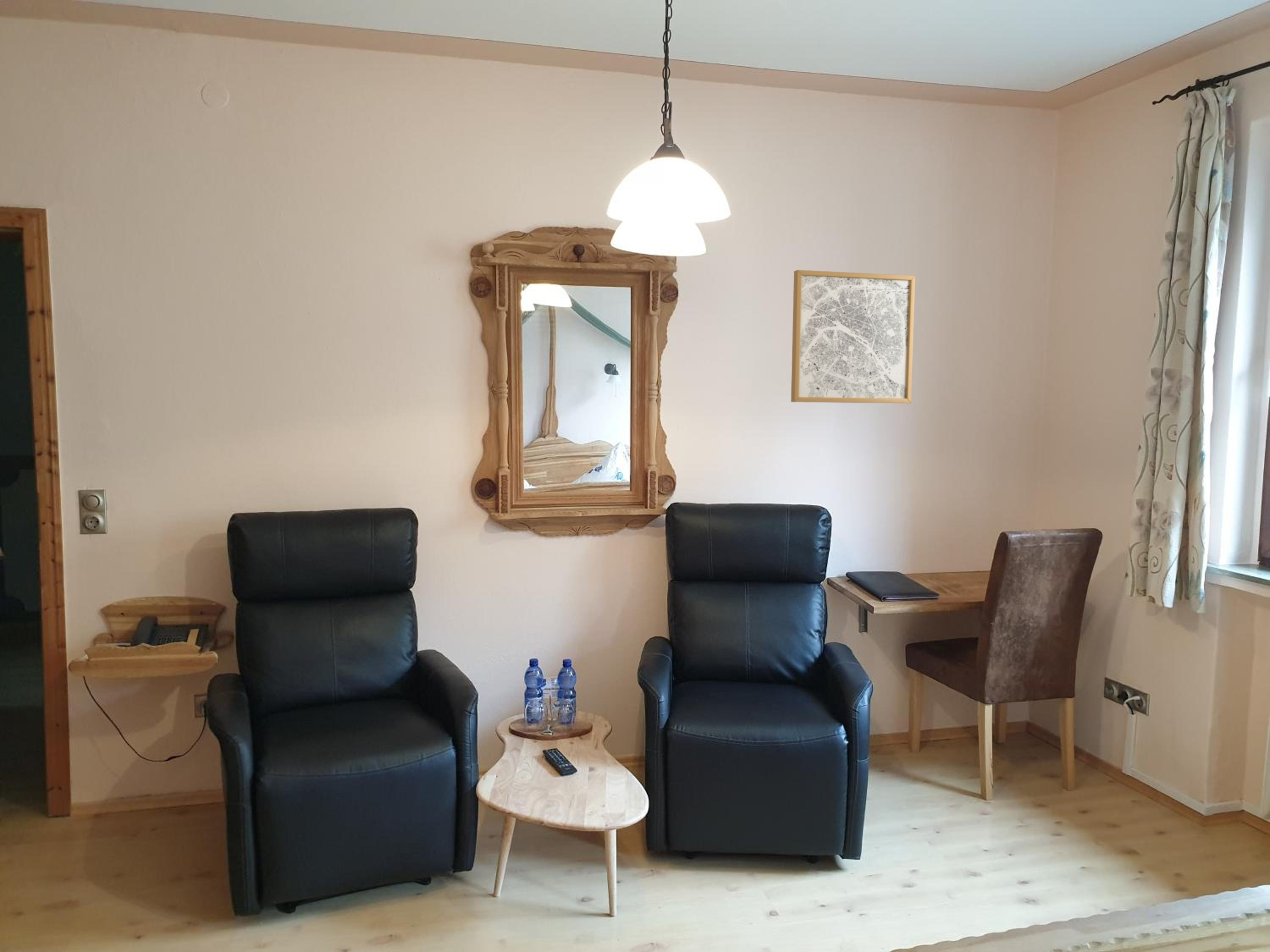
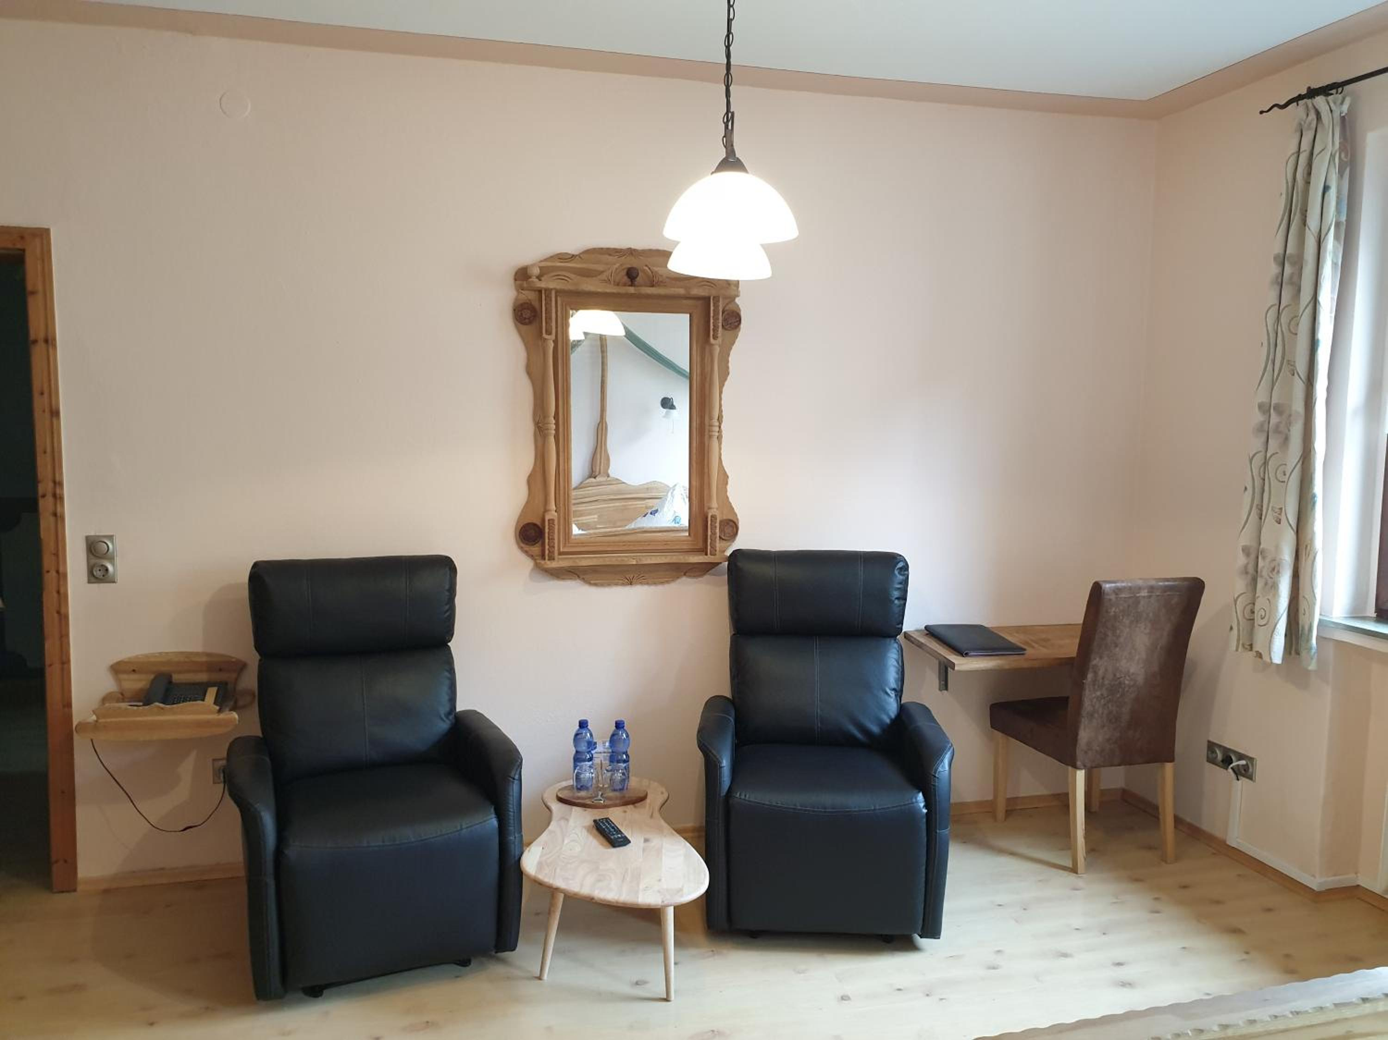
- wall art [790,270,916,404]
